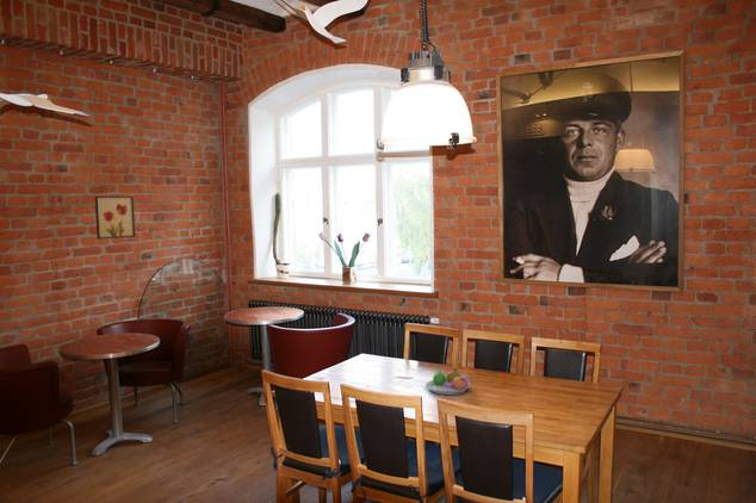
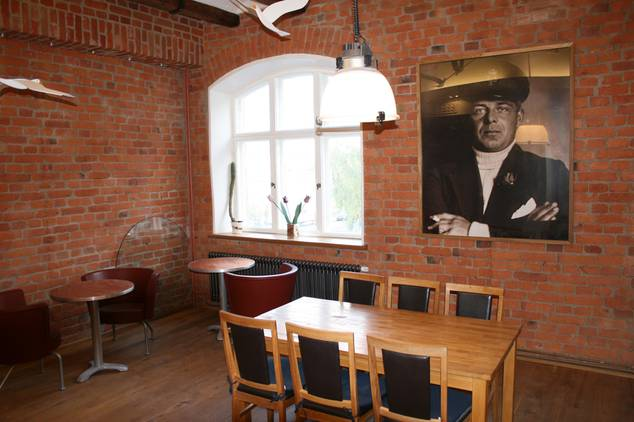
- fruit bowl [425,367,471,396]
- wall art [94,195,136,241]
